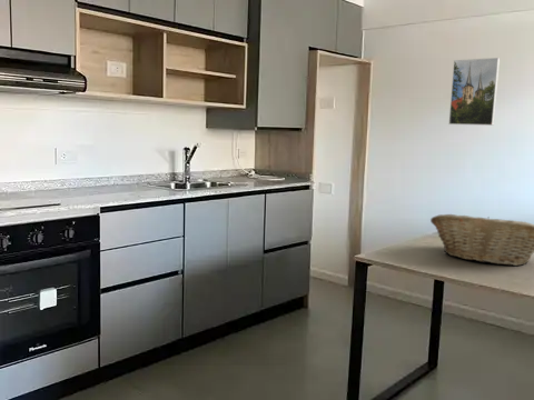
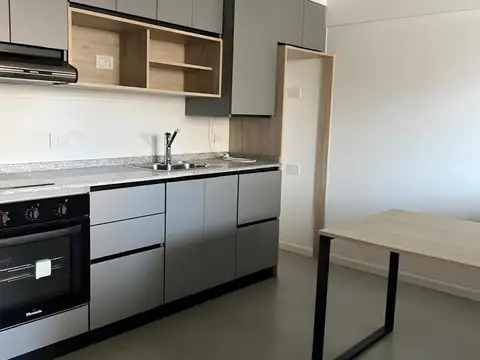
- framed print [447,57,501,127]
- fruit basket [429,213,534,267]
